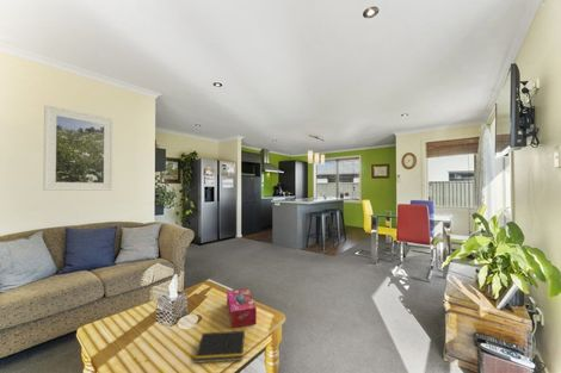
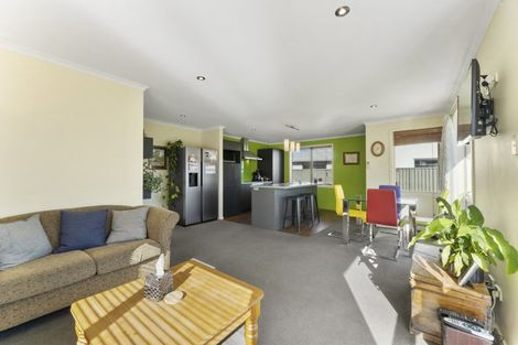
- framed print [42,104,115,192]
- notepad [193,330,246,365]
- tissue box [226,287,258,329]
